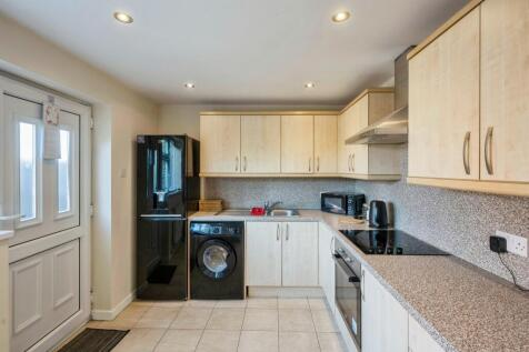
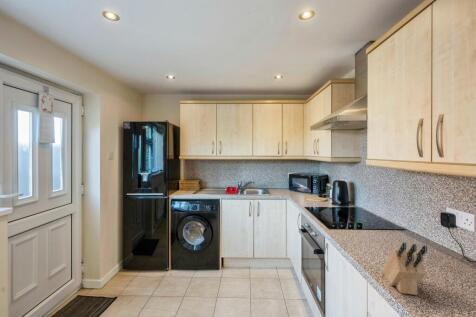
+ knife block [381,242,428,296]
